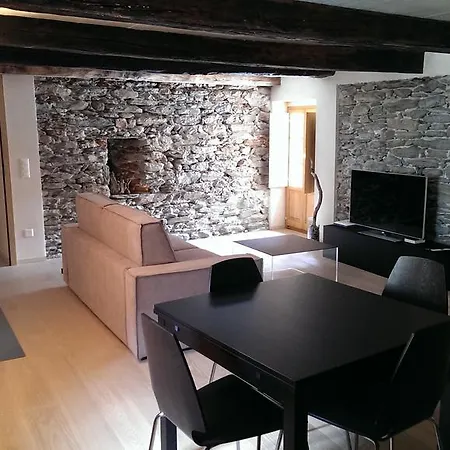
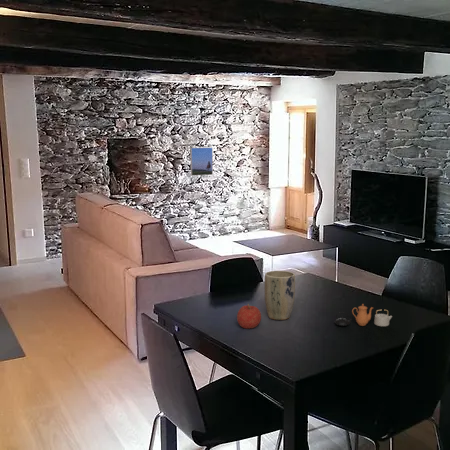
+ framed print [189,147,214,177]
+ plant pot [264,270,296,321]
+ fruit [236,303,262,330]
+ teapot [334,303,393,327]
